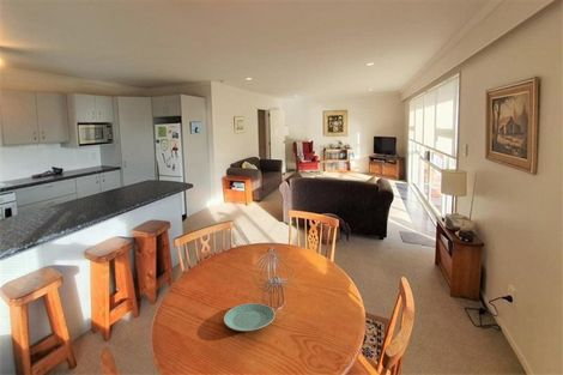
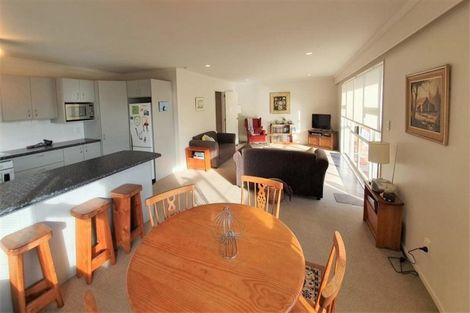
- plate [223,302,276,332]
